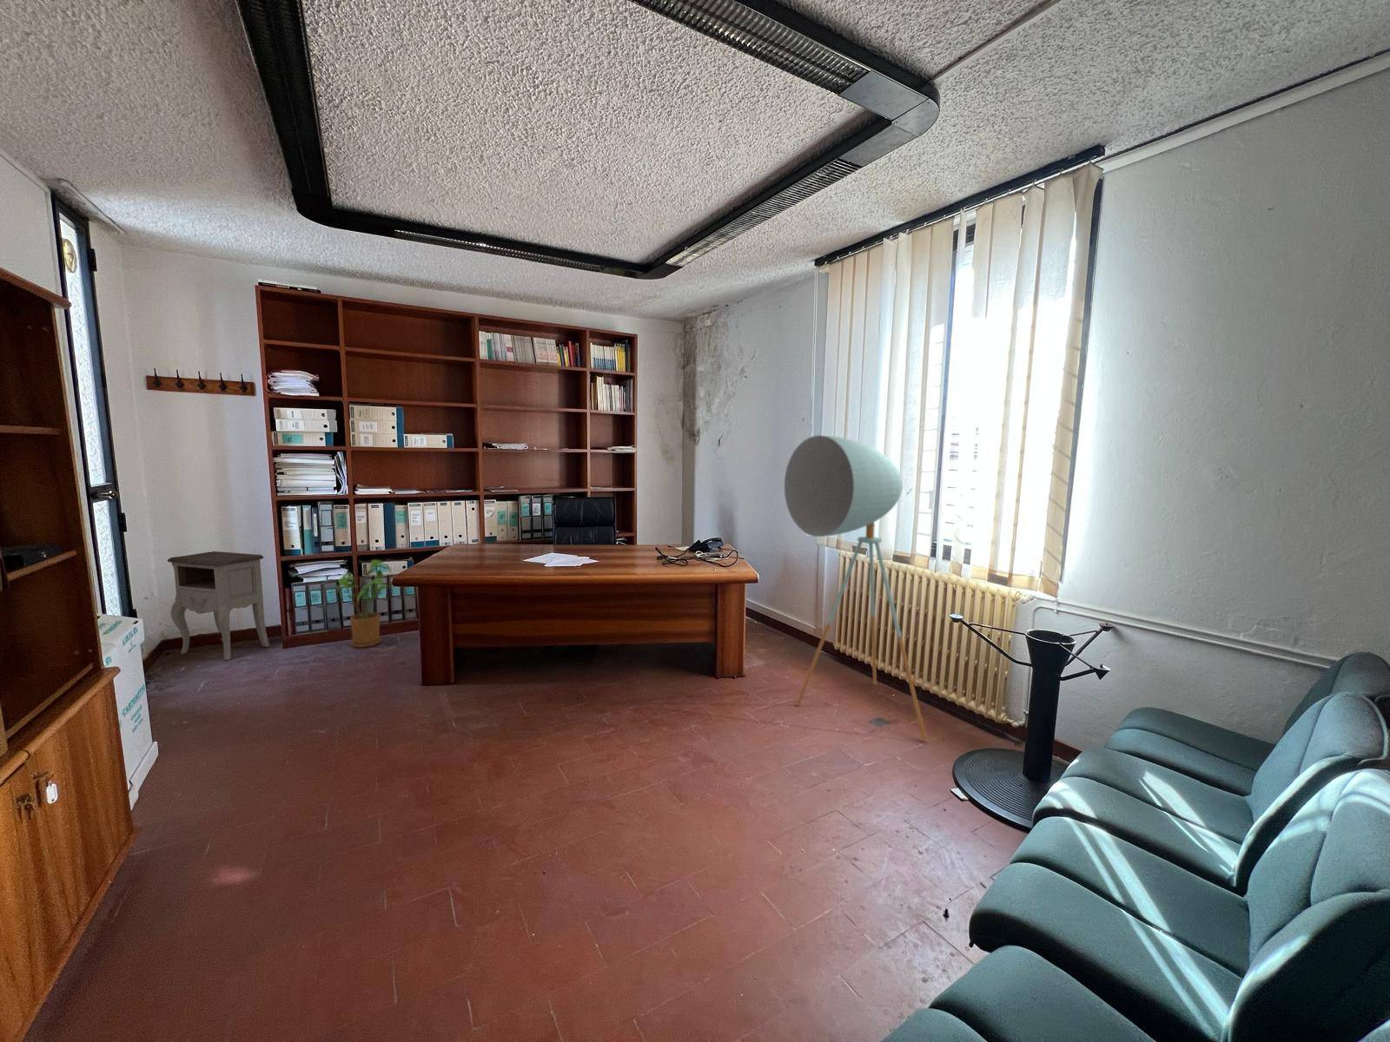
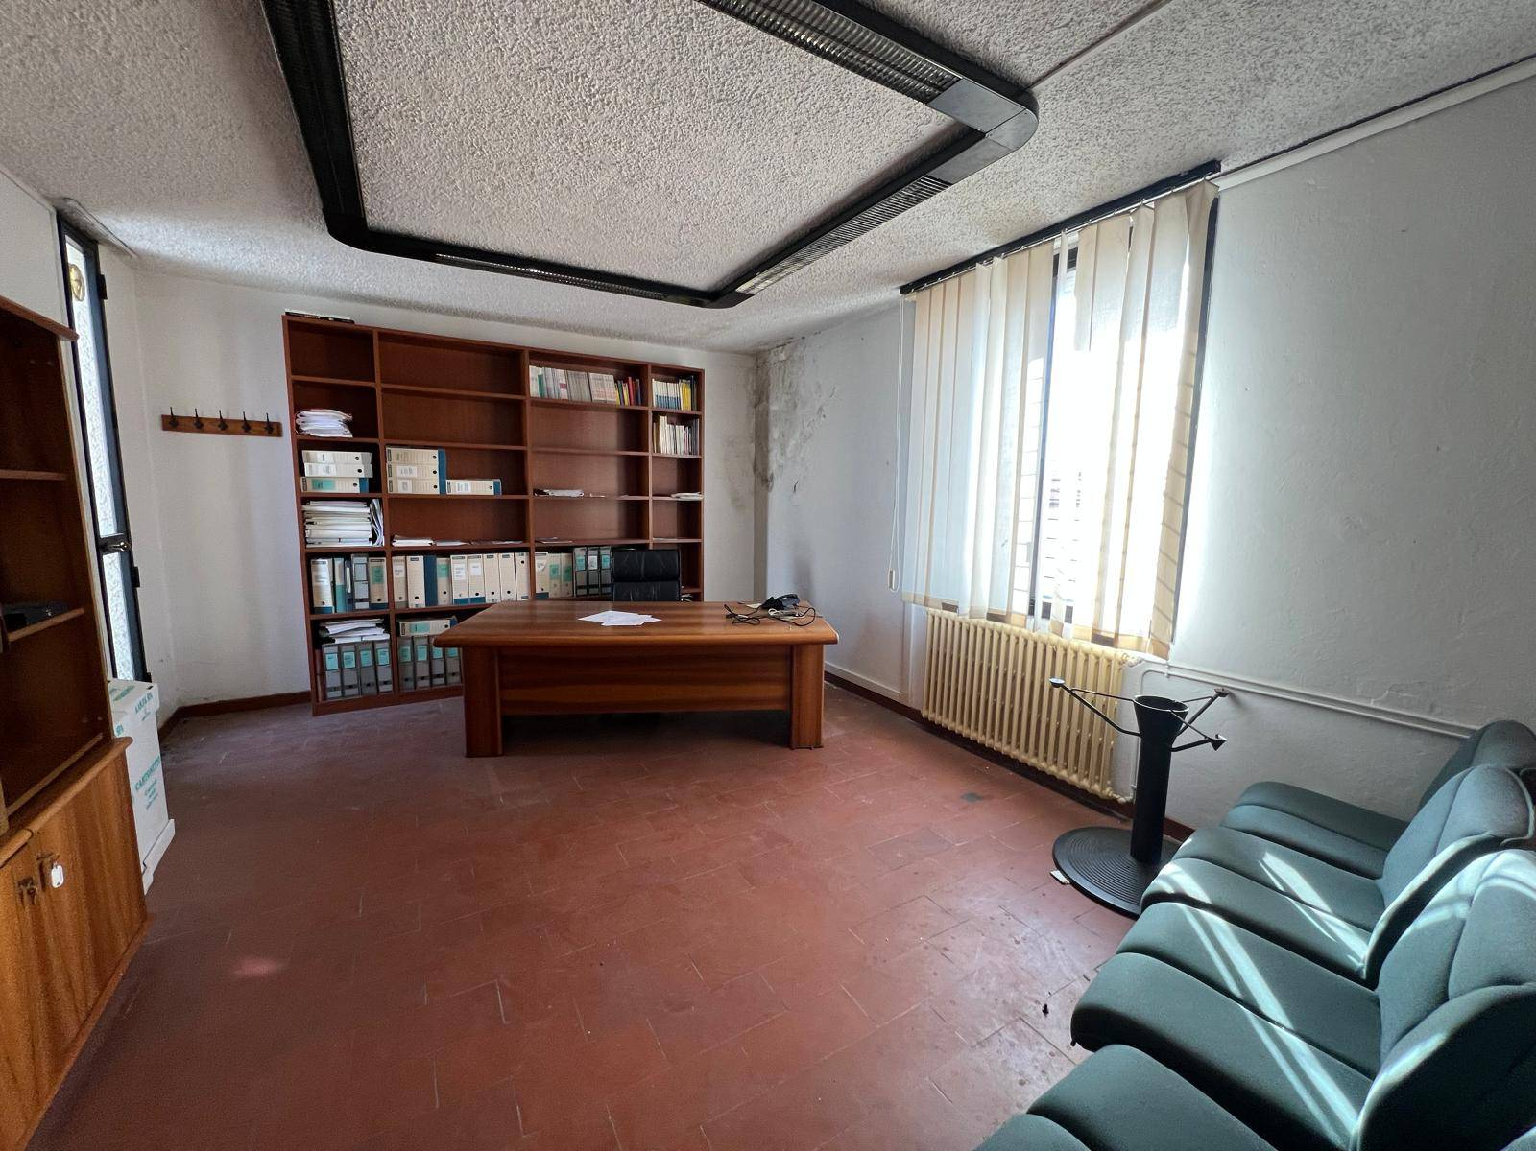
- nightstand [166,551,271,661]
- floor lamp [784,435,928,742]
- house plant [336,559,393,649]
